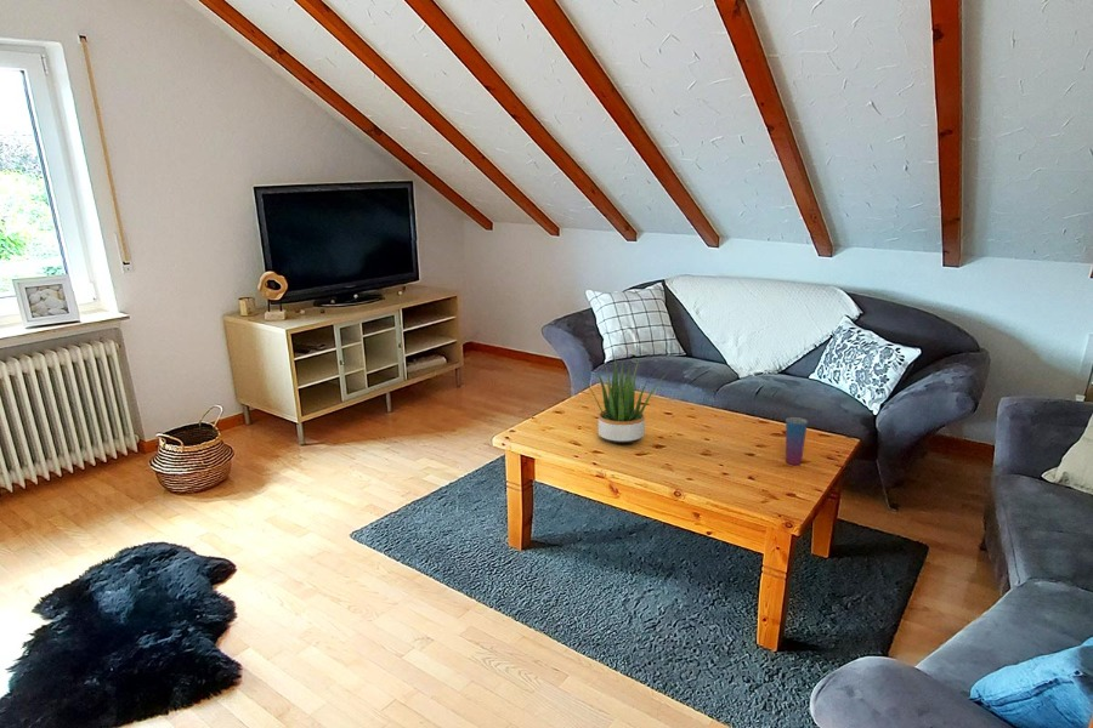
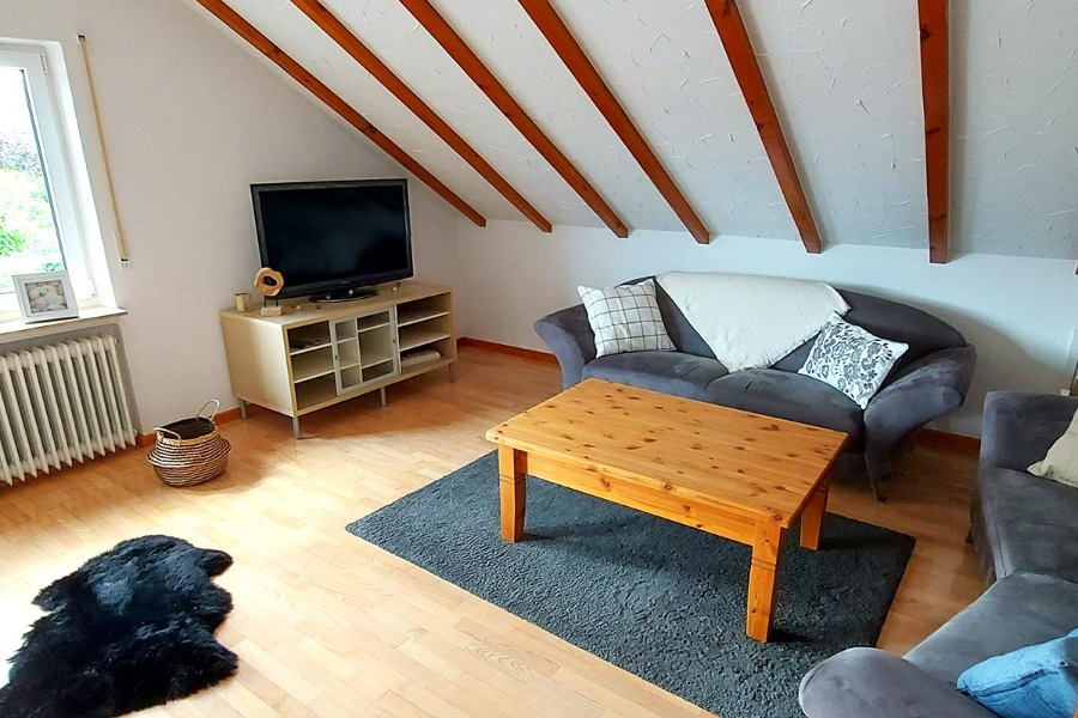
- cup [785,416,809,466]
- potted plant [579,357,669,444]
